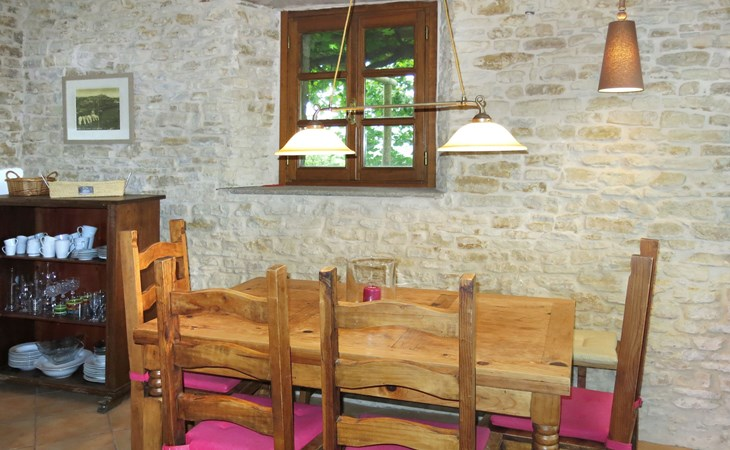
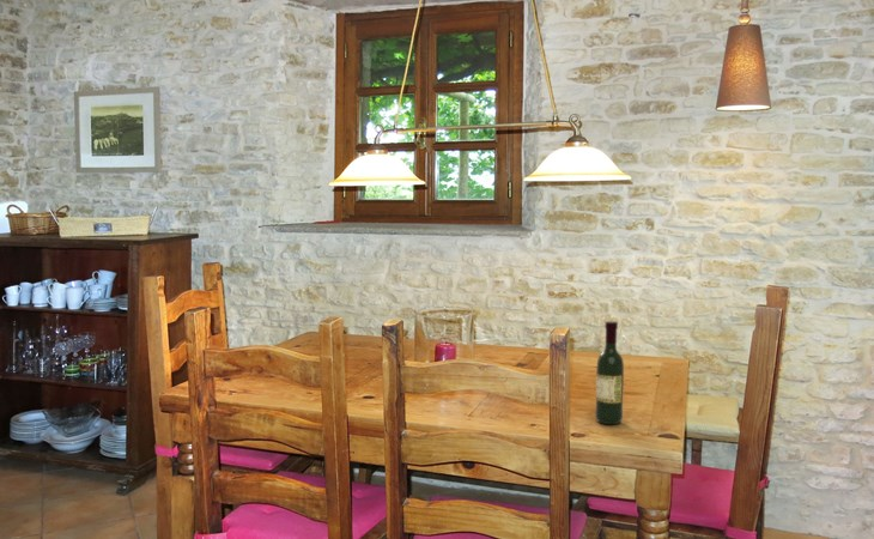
+ wine bottle [594,320,625,425]
